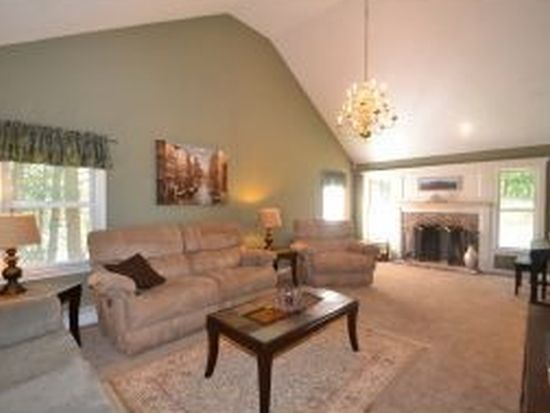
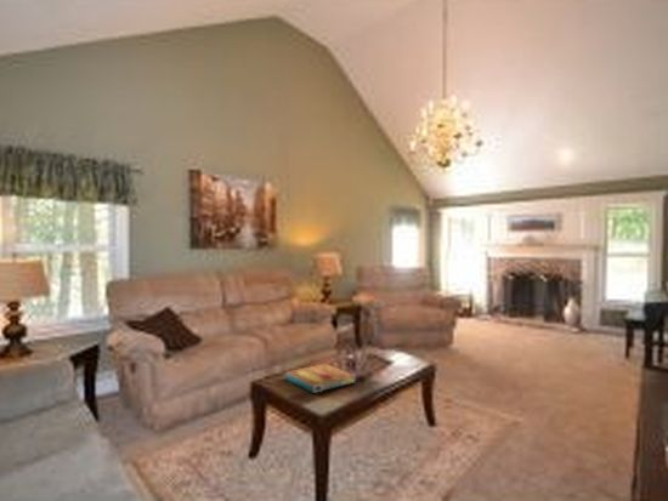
+ pizza box [284,363,357,394]
